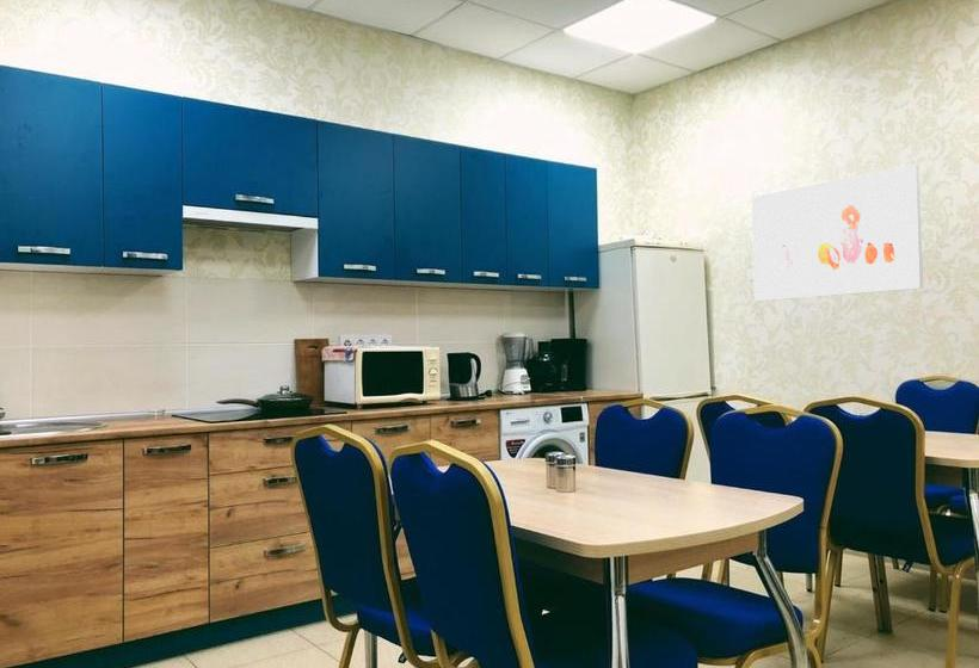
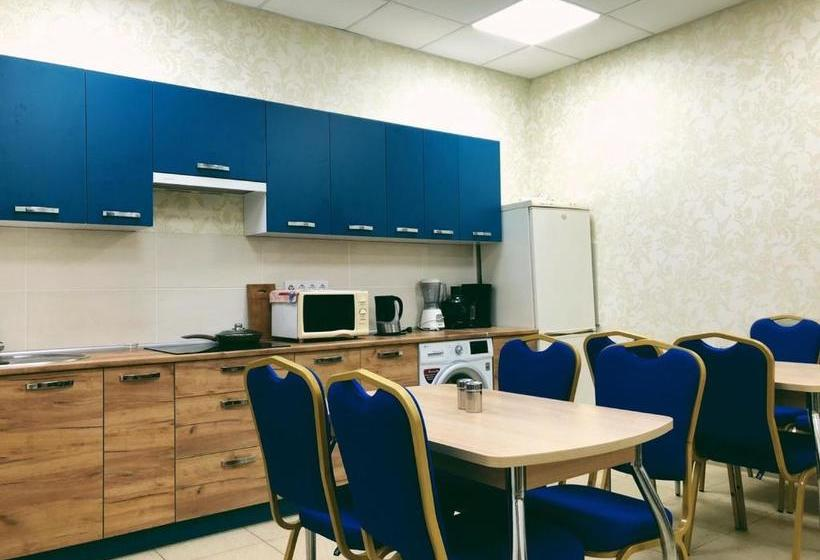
- wall art [751,163,924,302]
